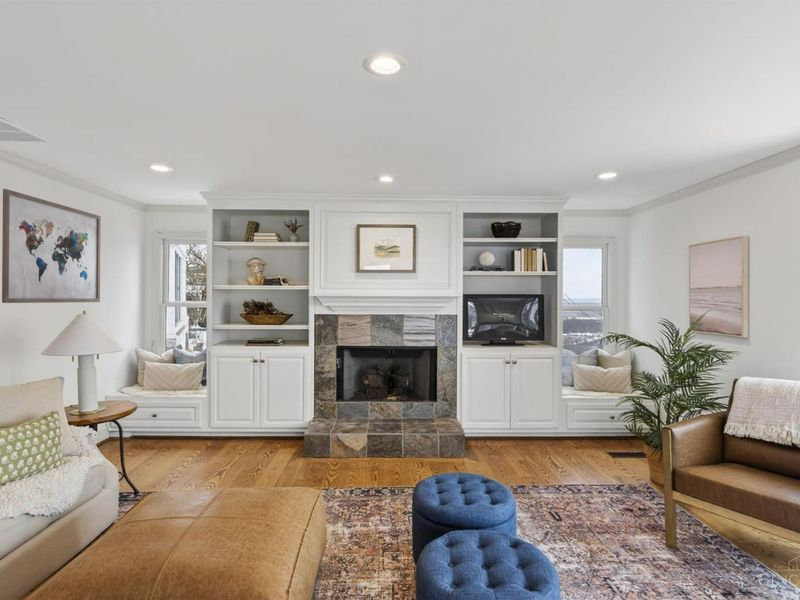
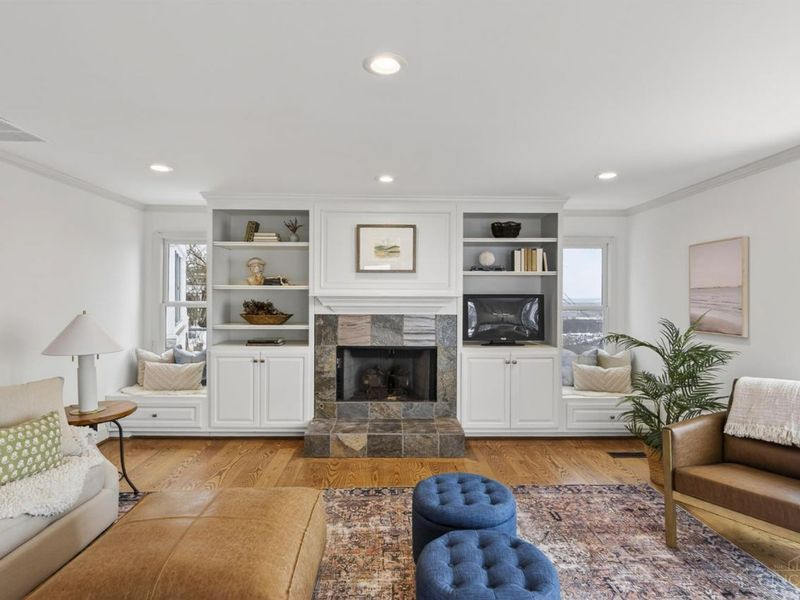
- wall art [1,188,102,304]
